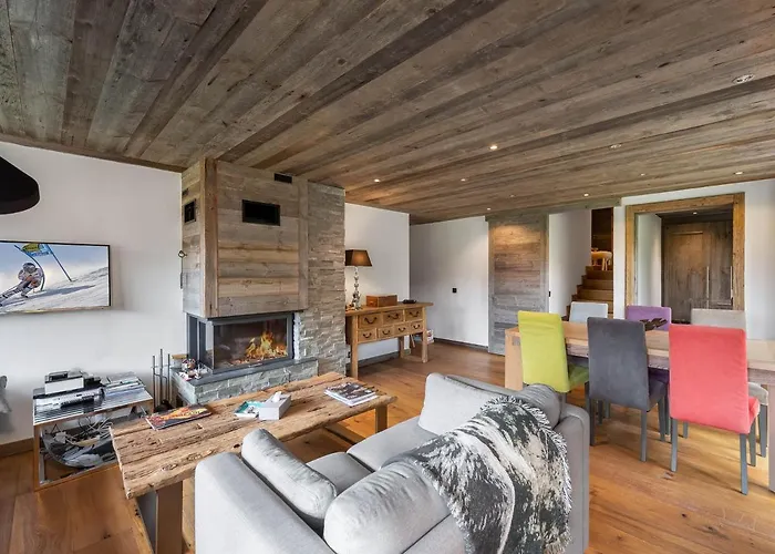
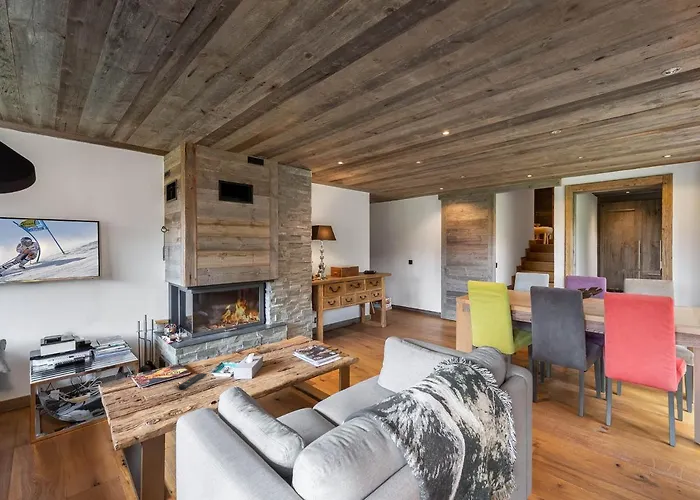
+ remote control [178,372,208,391]
